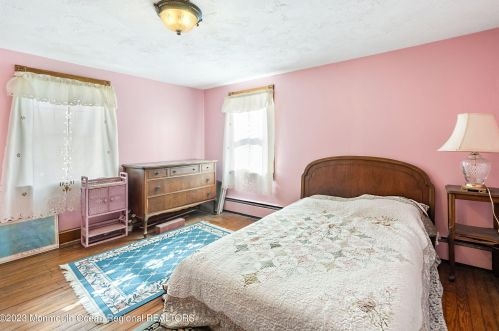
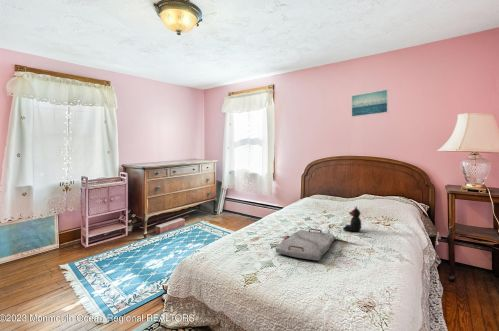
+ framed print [350,89,389,118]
+ serving tray [274,228,336,262]
+ teddy bear [342,205,362,232]
